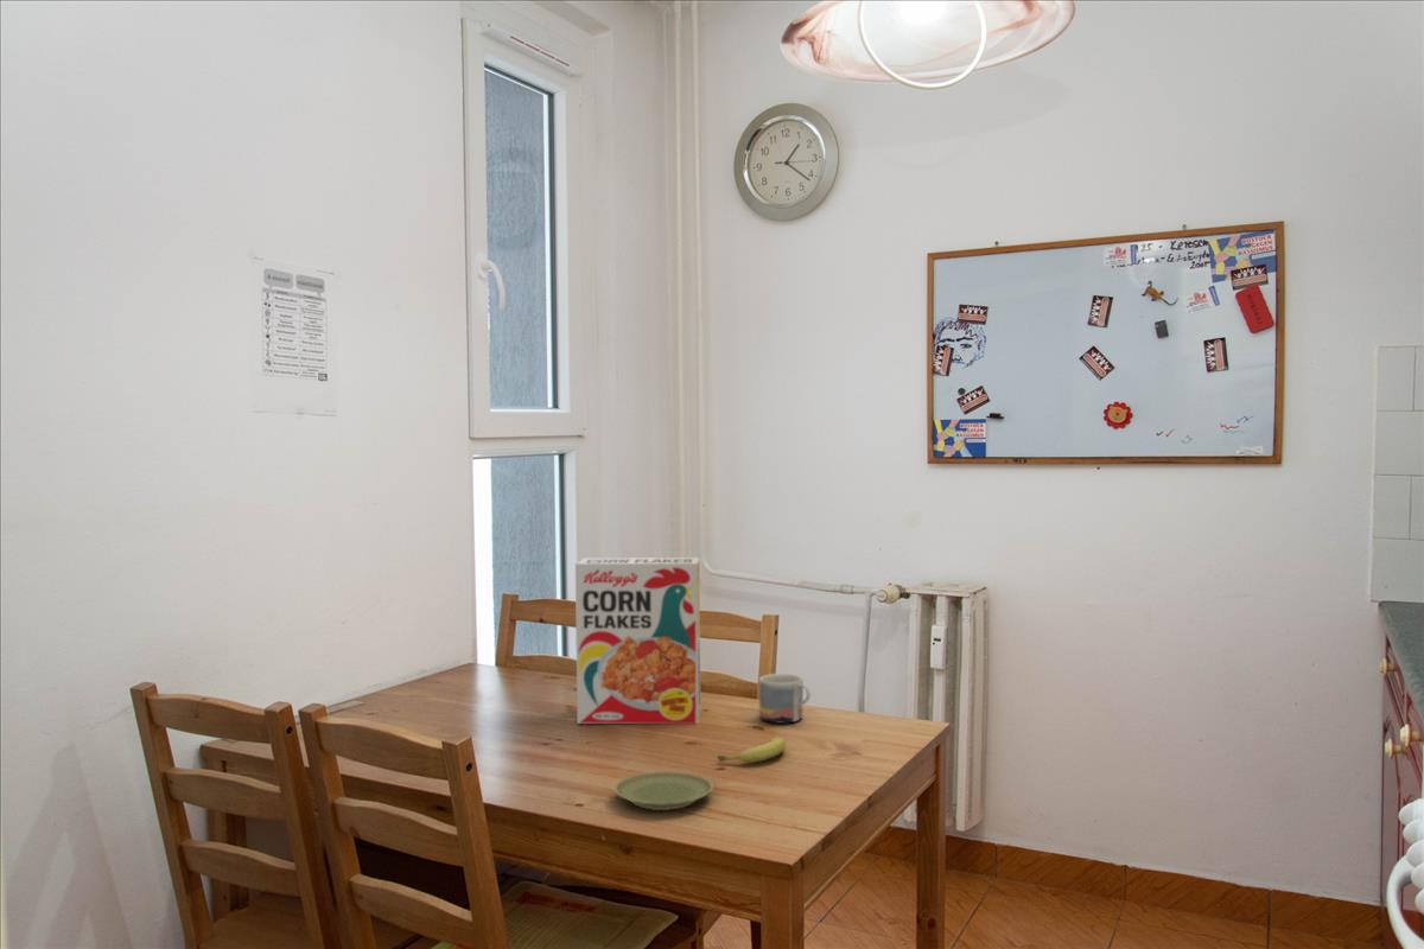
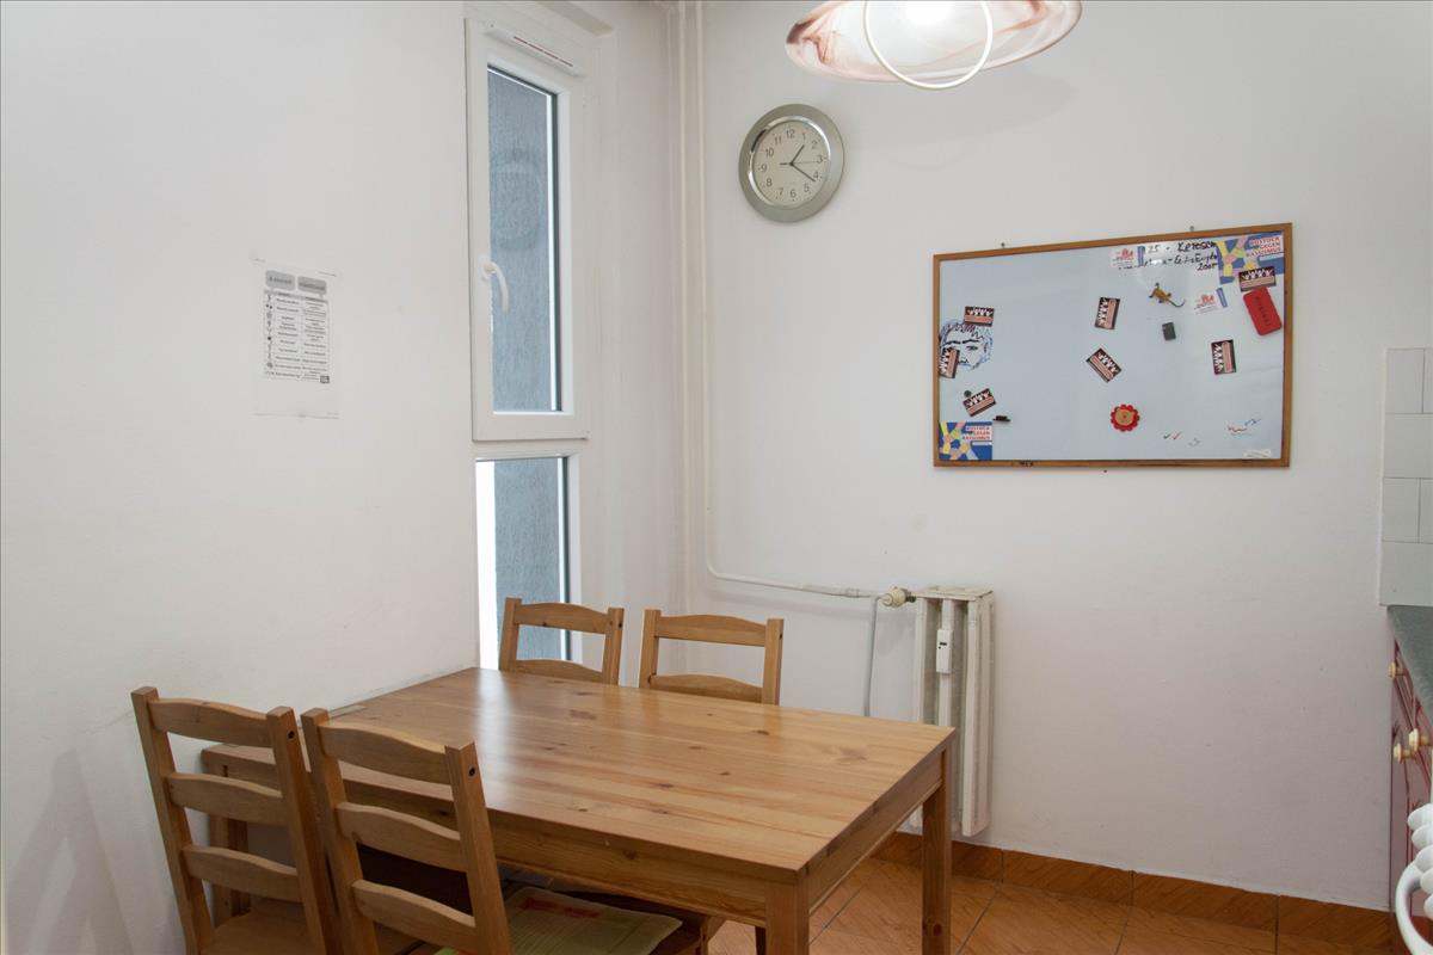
- mug [758,673,812,725]
- plate [614,770,714,811]
- cereal box [574,556,701,725]
- fruit [717,735,787,764]
